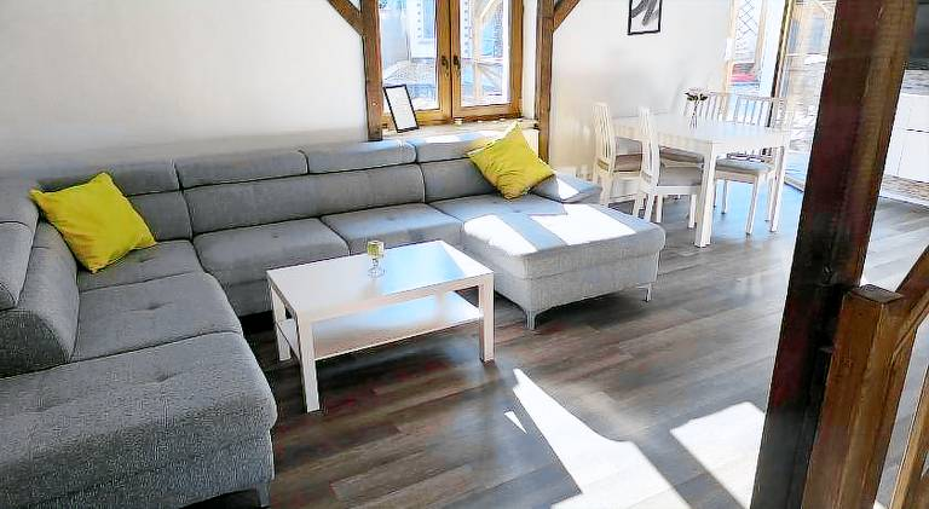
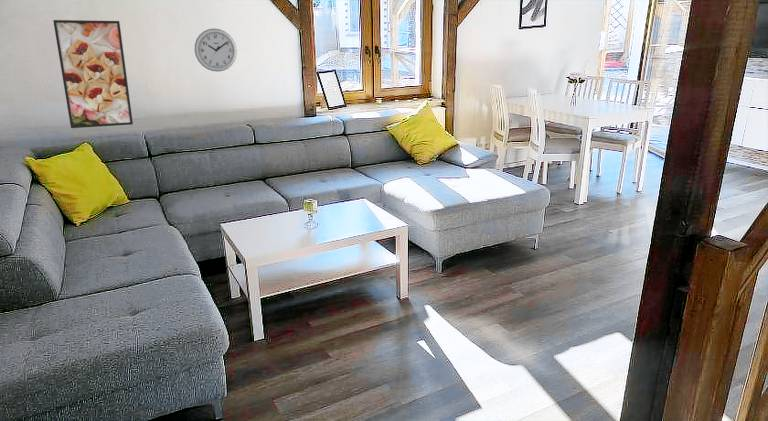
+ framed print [52,19,134,129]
+ wall clock [194,27,238,73]
